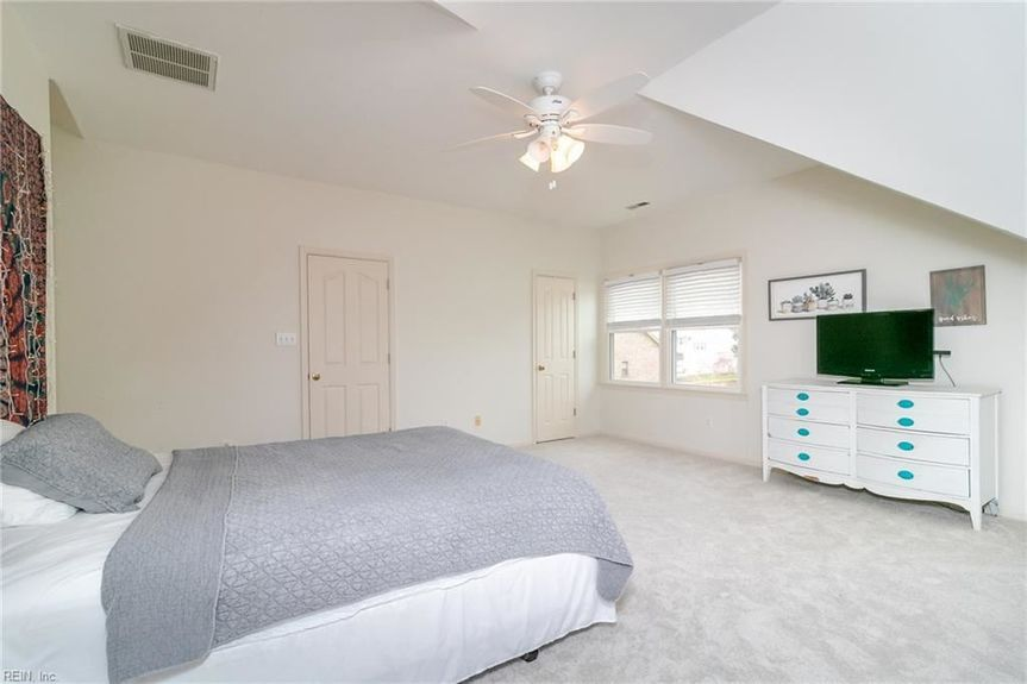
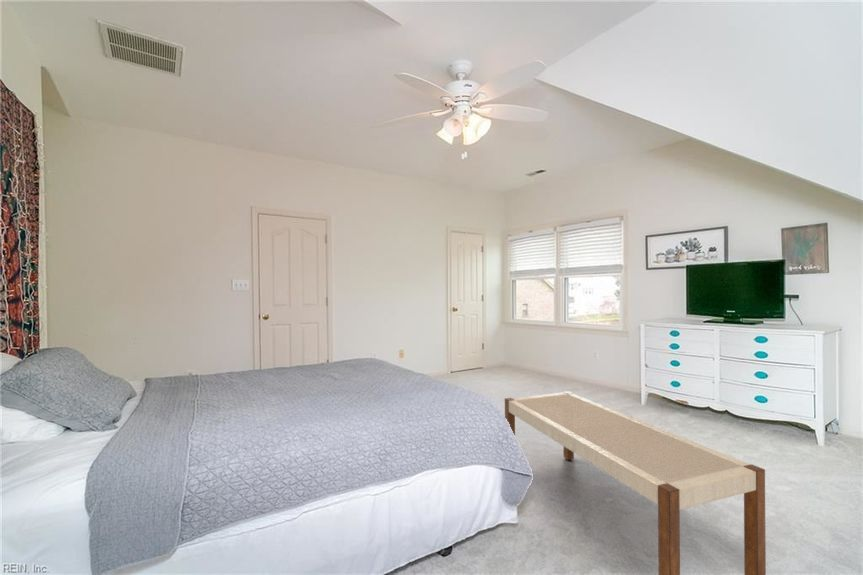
+ bench [504,390,767,575]
